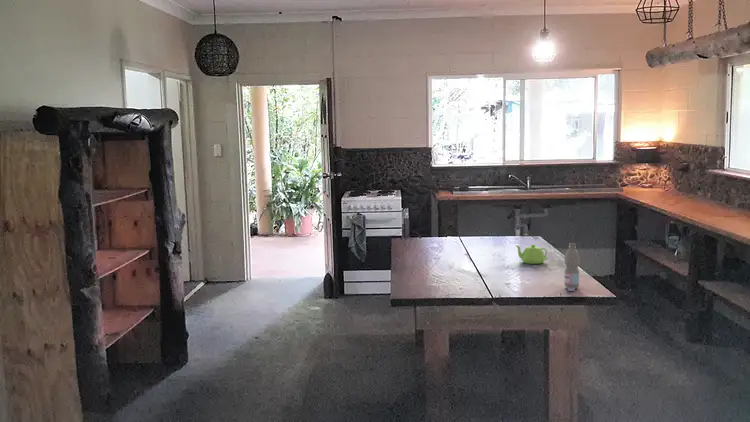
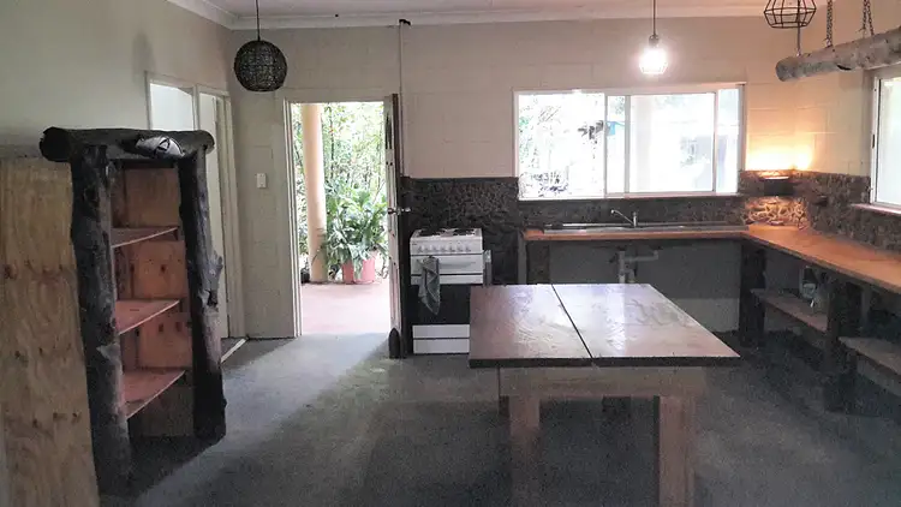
- teapot [514,243,549,265]
- water bottle [563,242,581,292]
